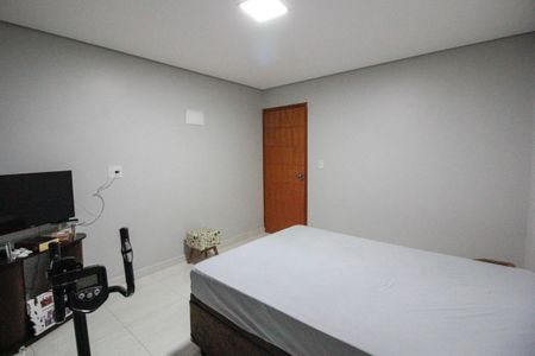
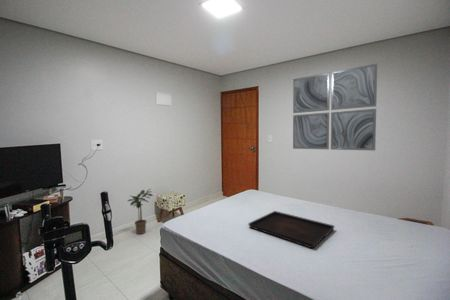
+ wall art [292,63,378,151]
+ potted plant [127,188,154,235]
+ serving tray [247,210,335,249]
